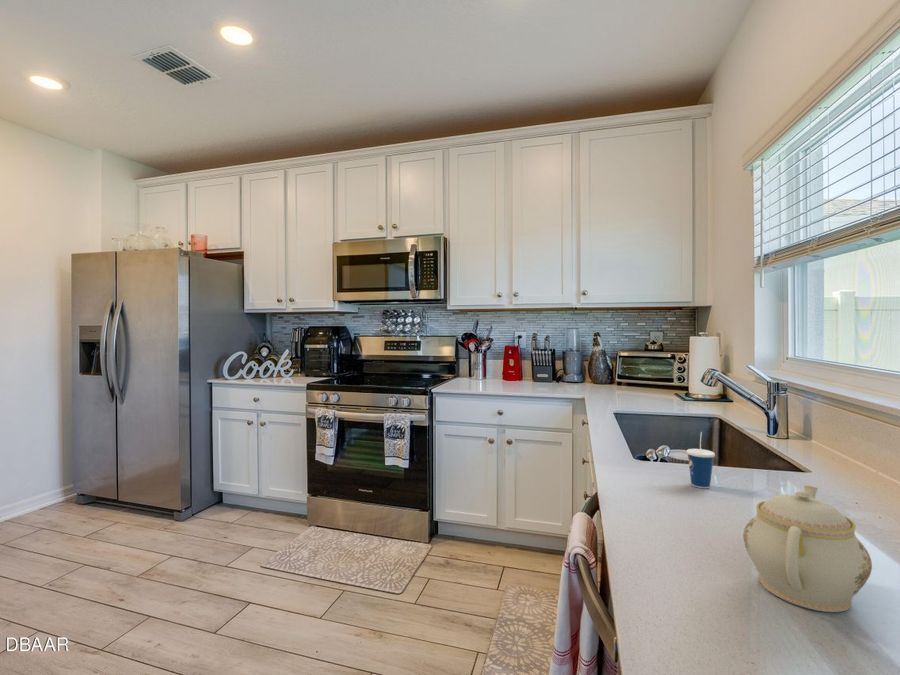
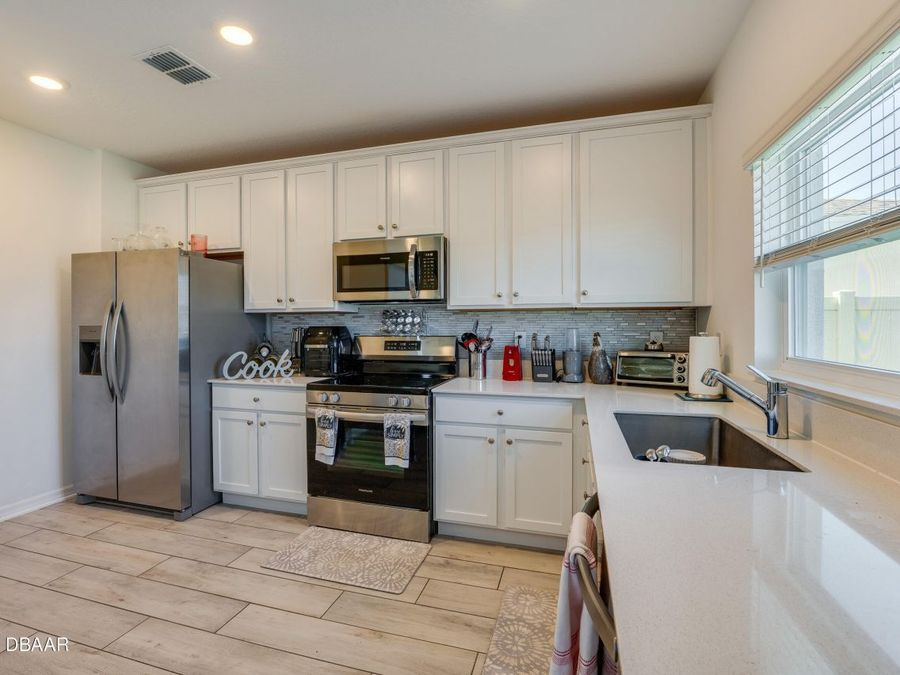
- teapot [742,485,873,613]
- cup [685,431,716,489]
